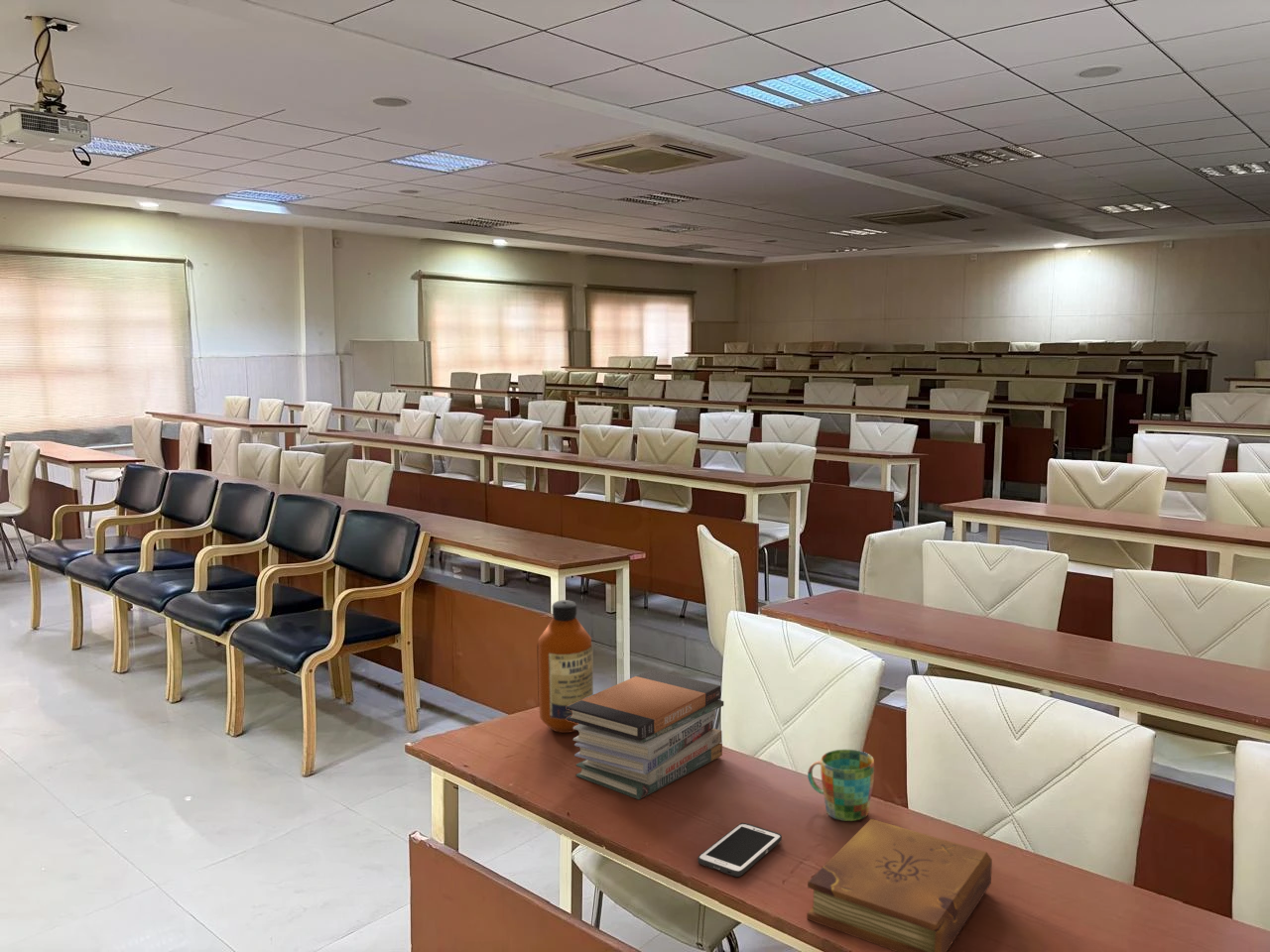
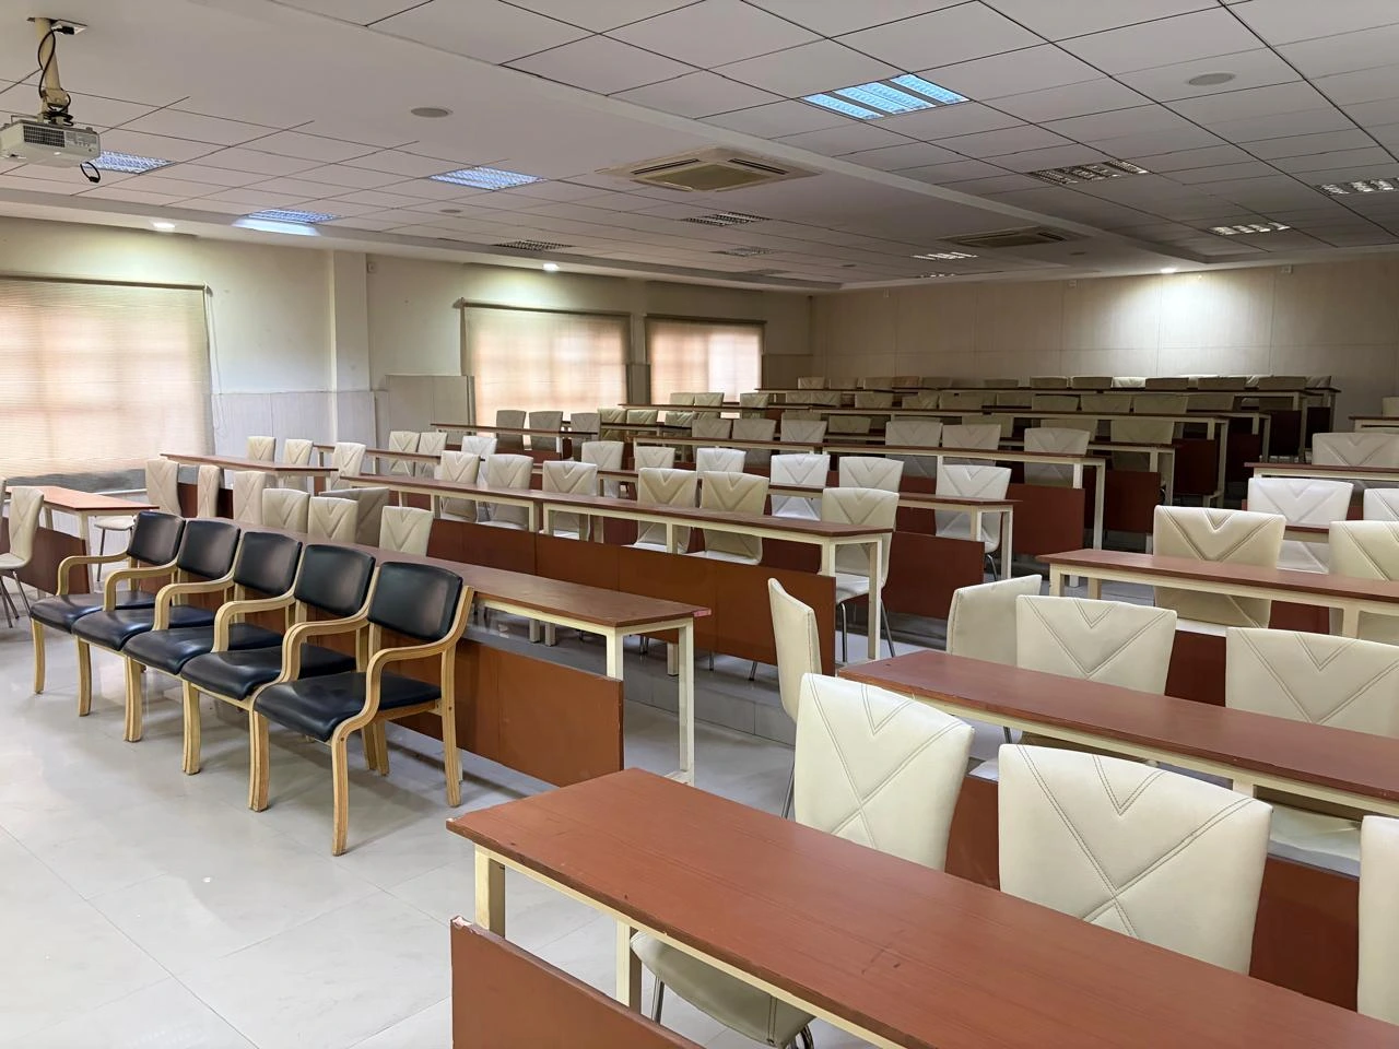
- cell phone [697,822,783,878]
- book stack [567,669,724,800]
- bottle [536,599,594,734]
- diary [806,818,993,952]
- mug [807,749,875,822]
